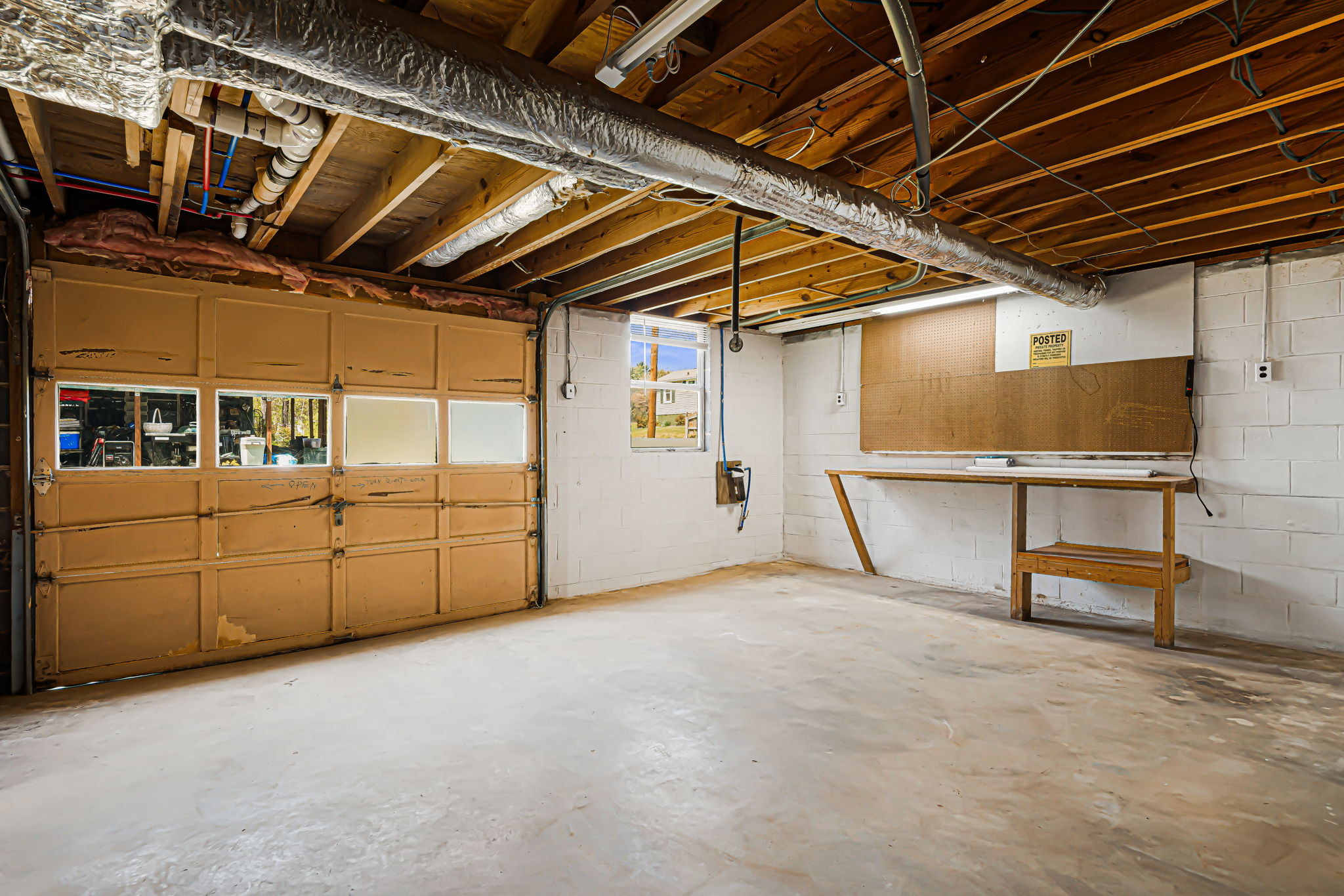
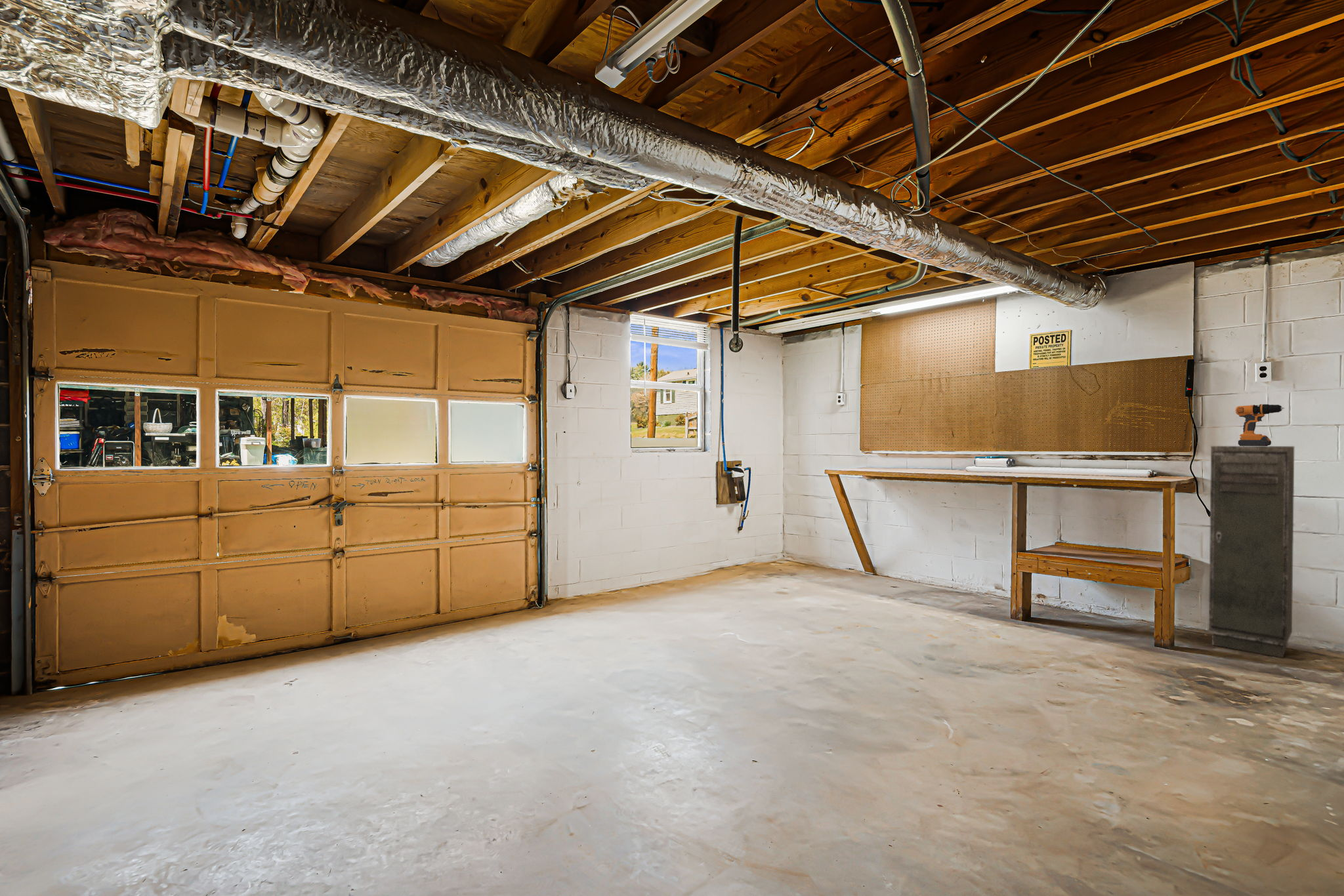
+ power drill [1235,403,1285,446]
+ storage cabinet [1208,445,1295,659]
